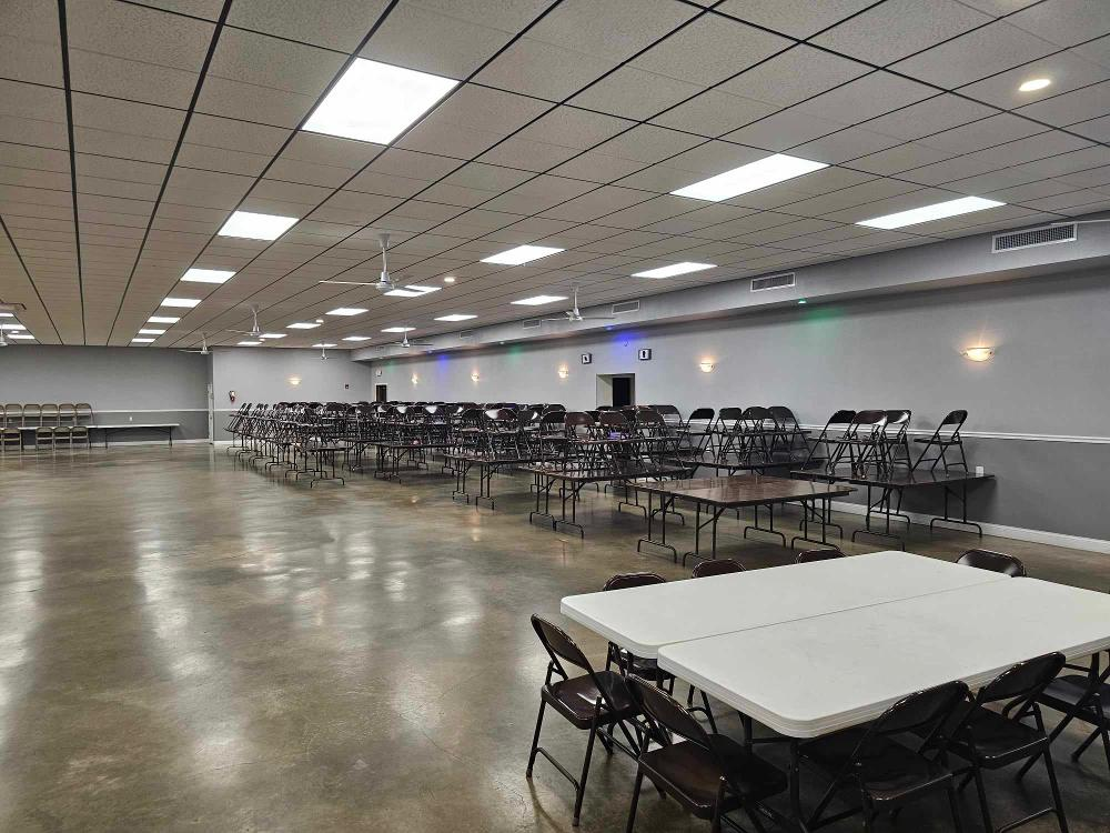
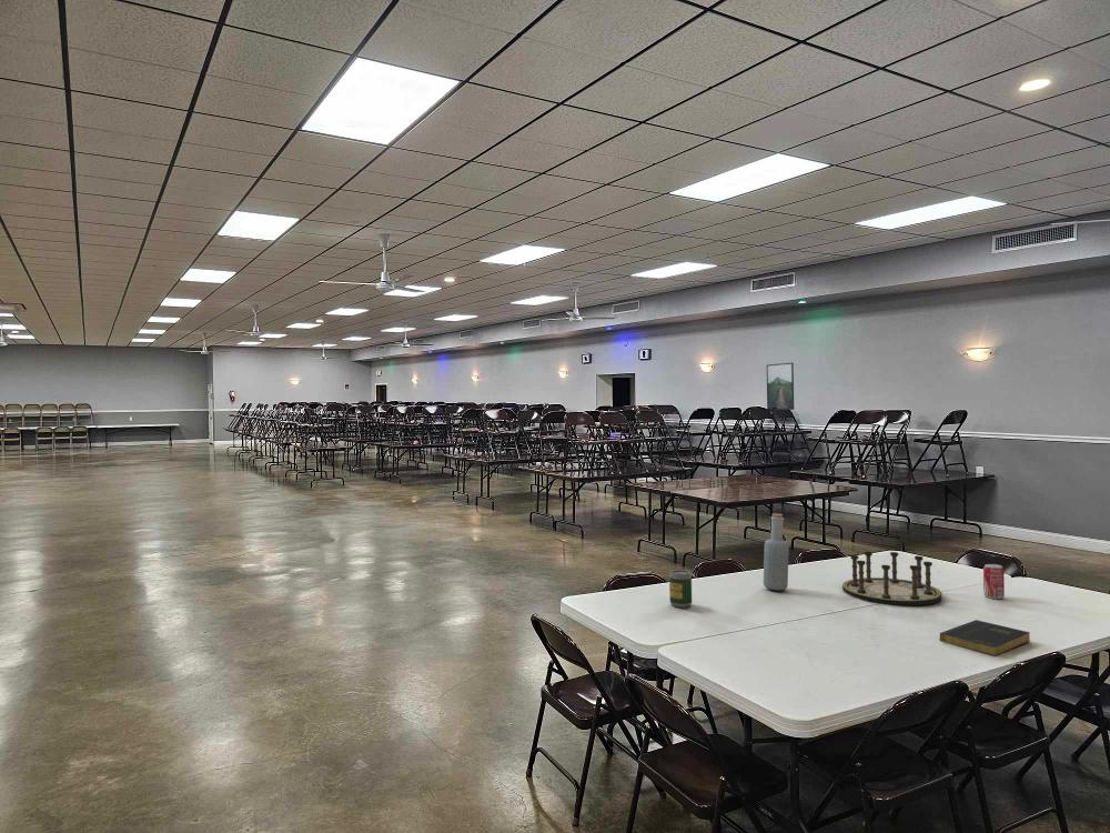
+ board game [841,551,942,606]
+ soda can [668,569,693,609]
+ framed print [766,362,795,411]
+ book [939,619,1031,658]
+ beverage can [982,563,1006,600]
+ bottle [763,513,790,591]
